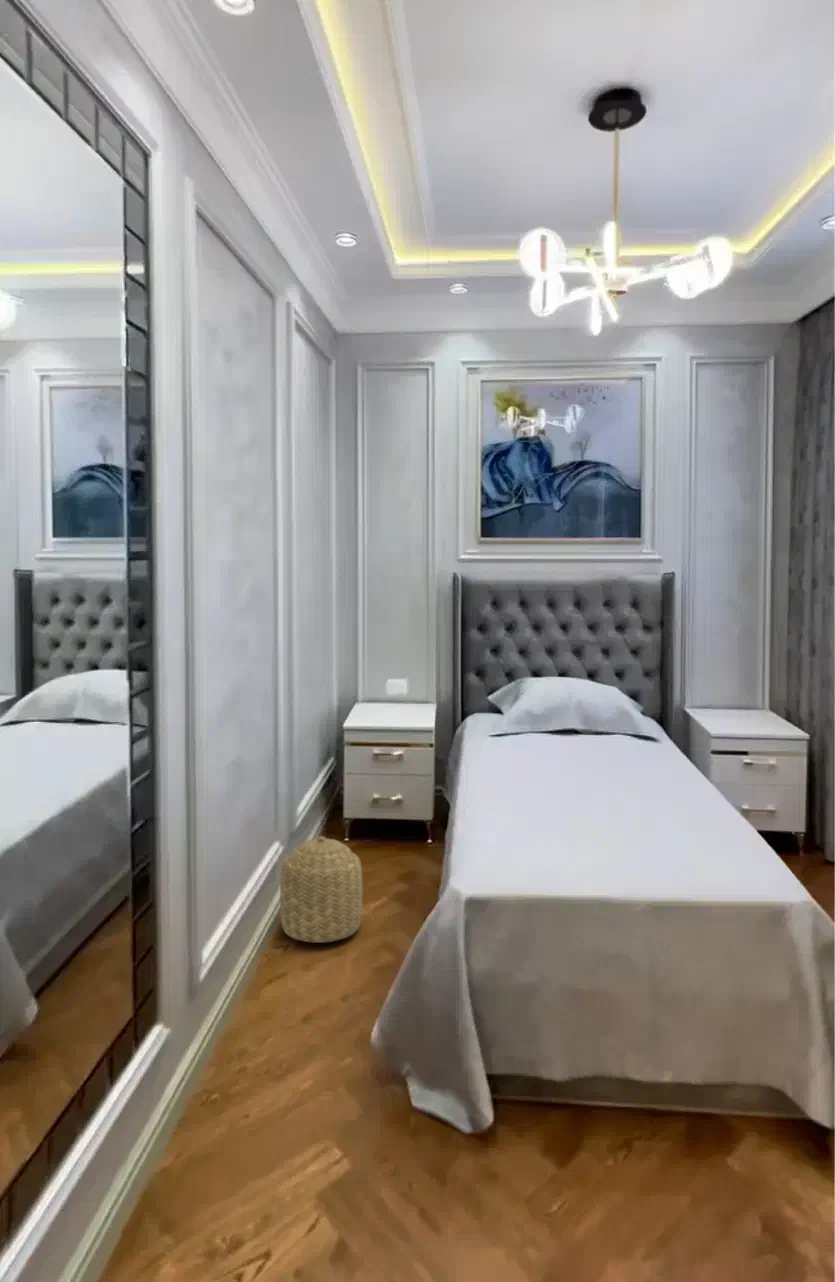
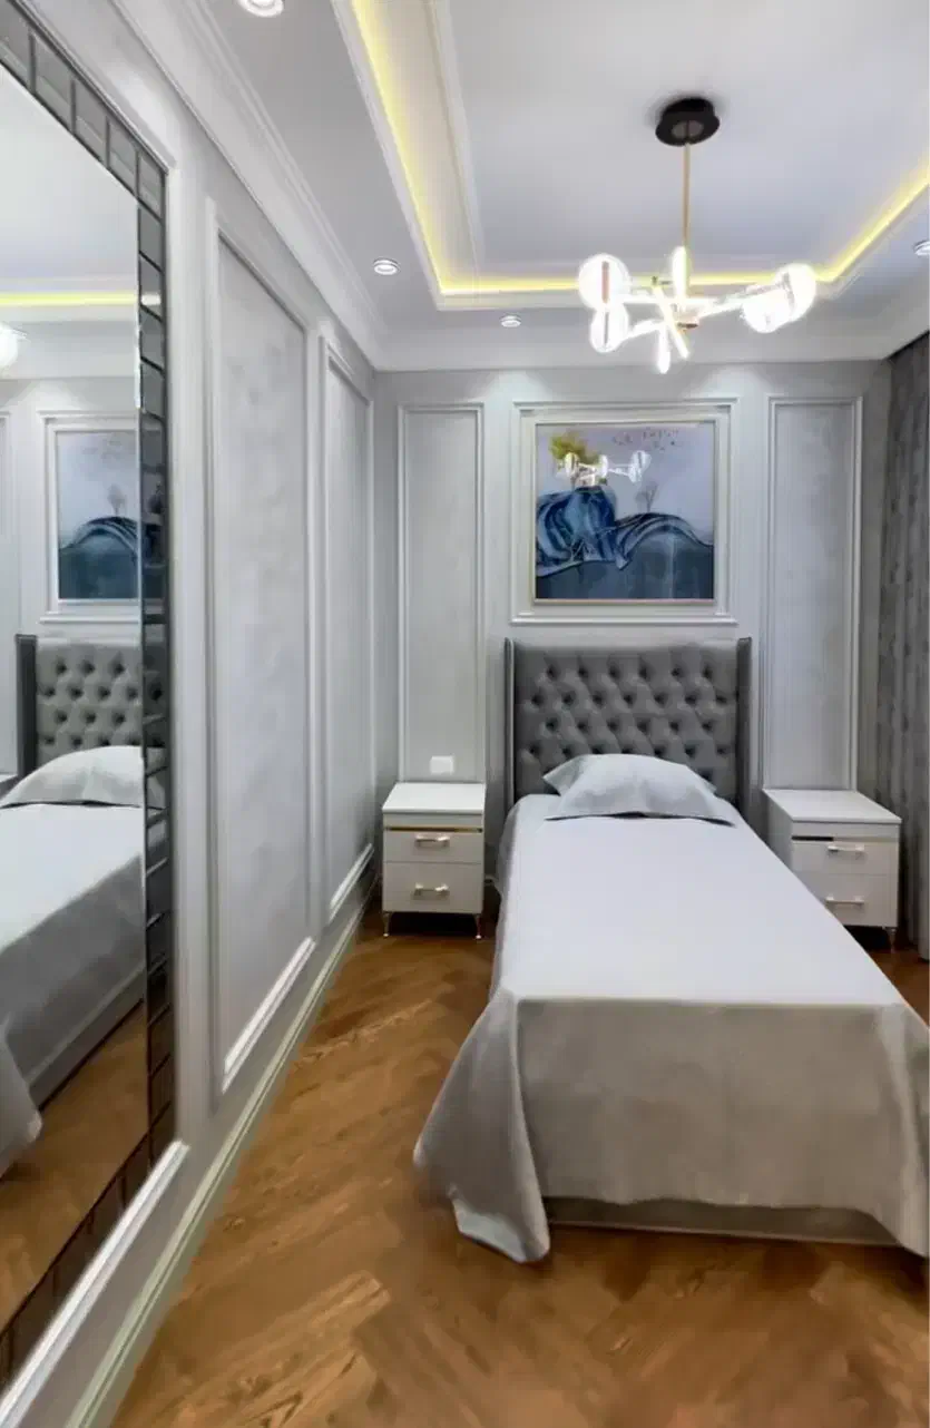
- basket [279,835,364,944]
